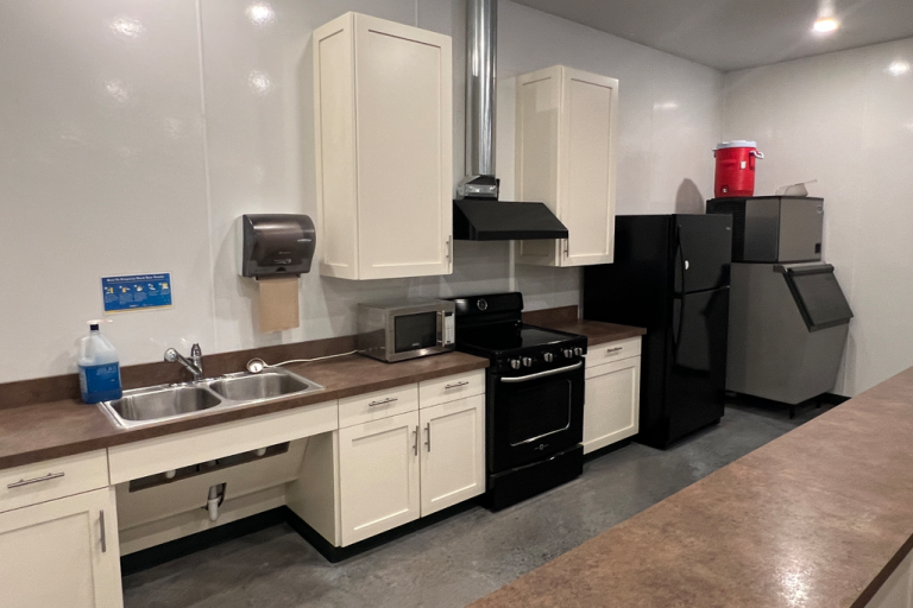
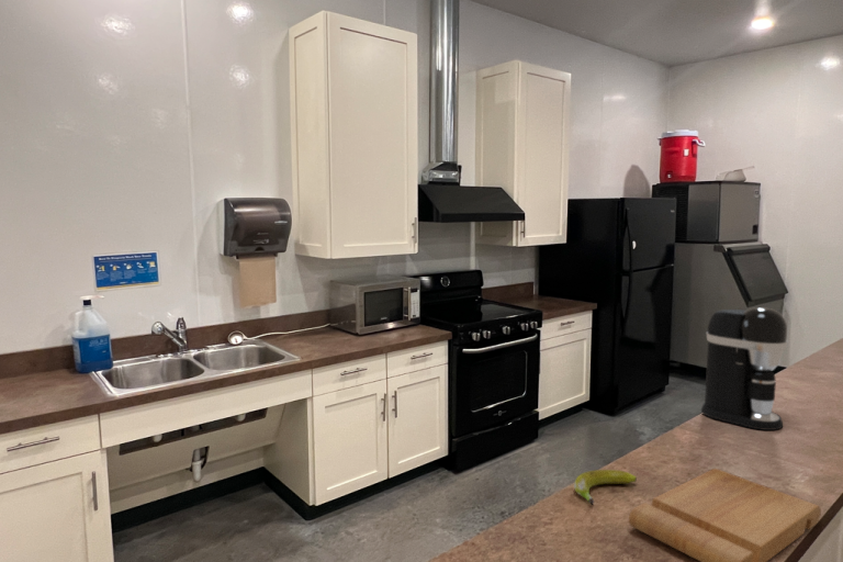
+ coffee maker [700,306,788,431]
+ banana [573,469,638,506]
+ cutting board [628,468,822,562]
